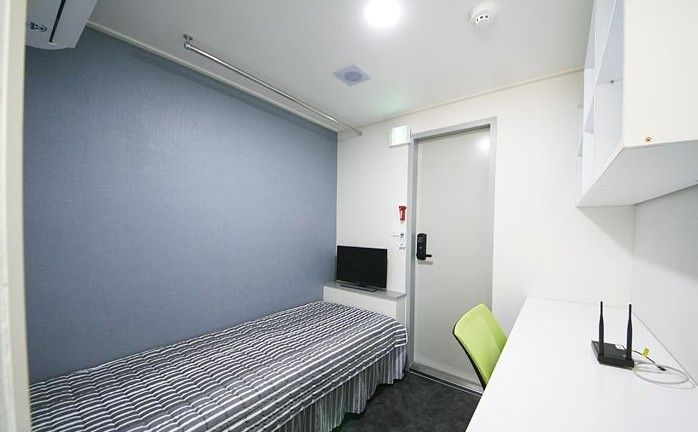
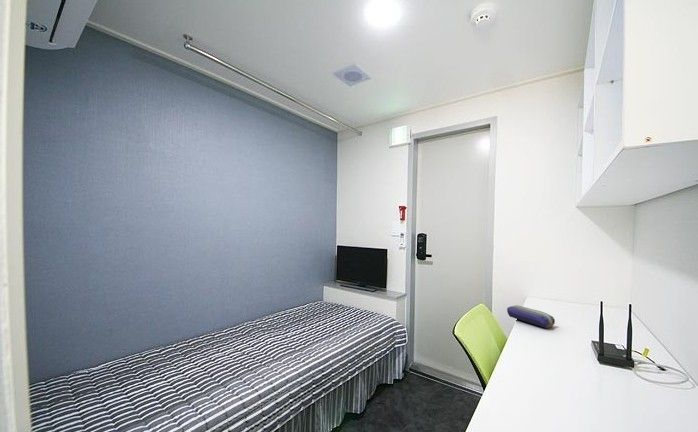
+ pencil case [506,304,556,329]
